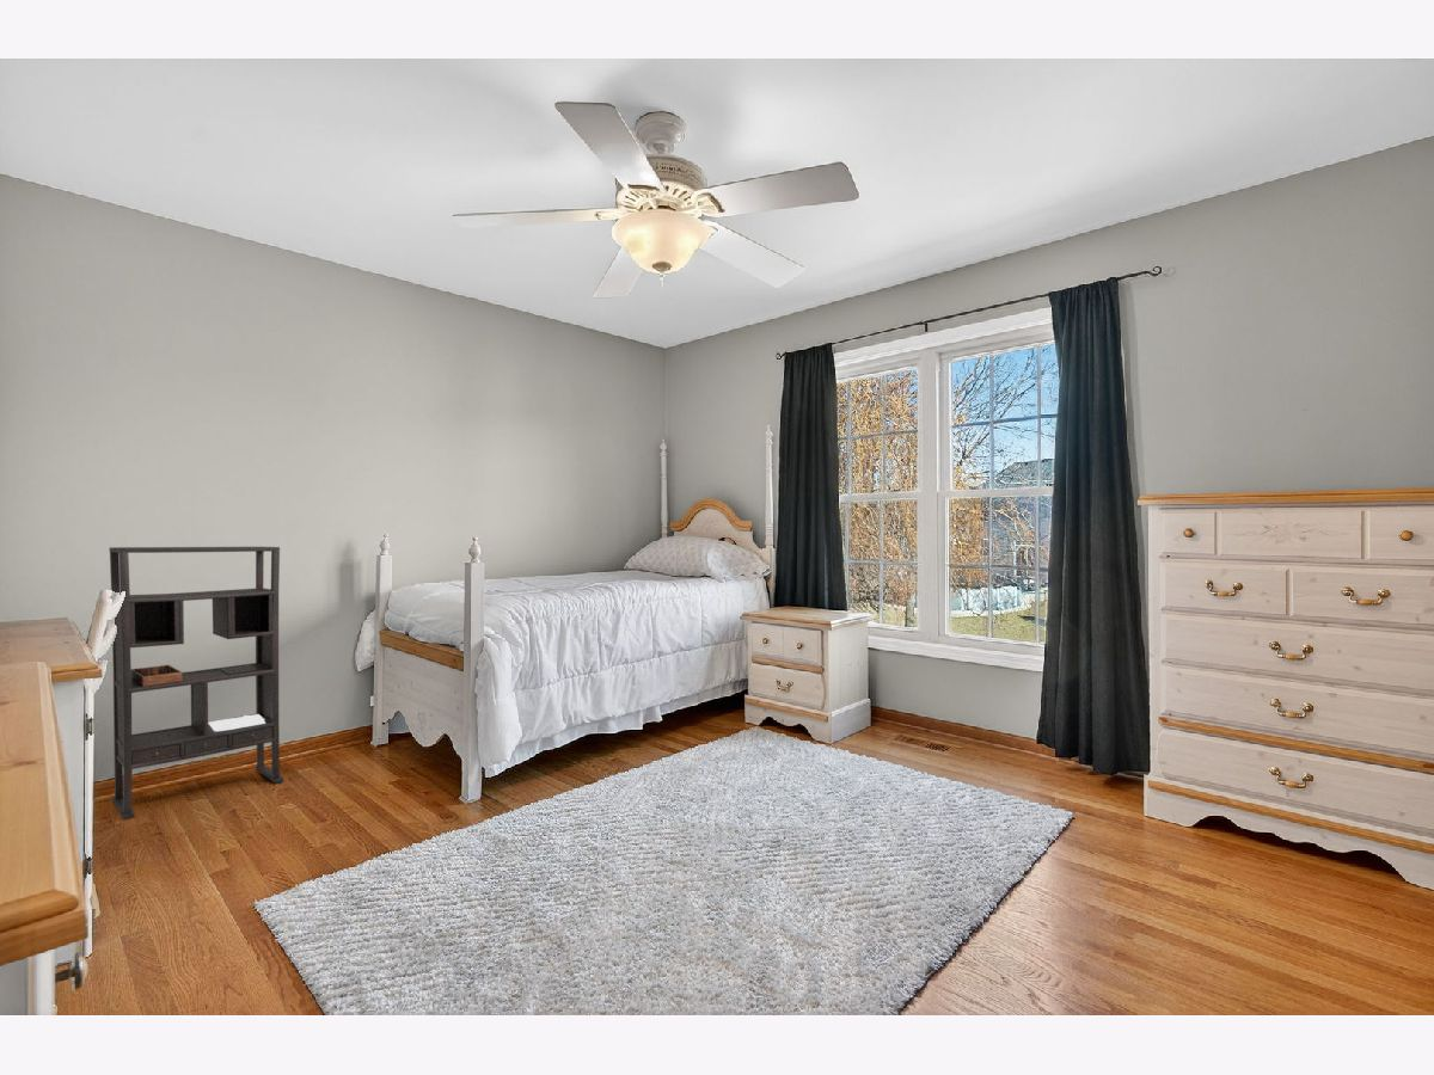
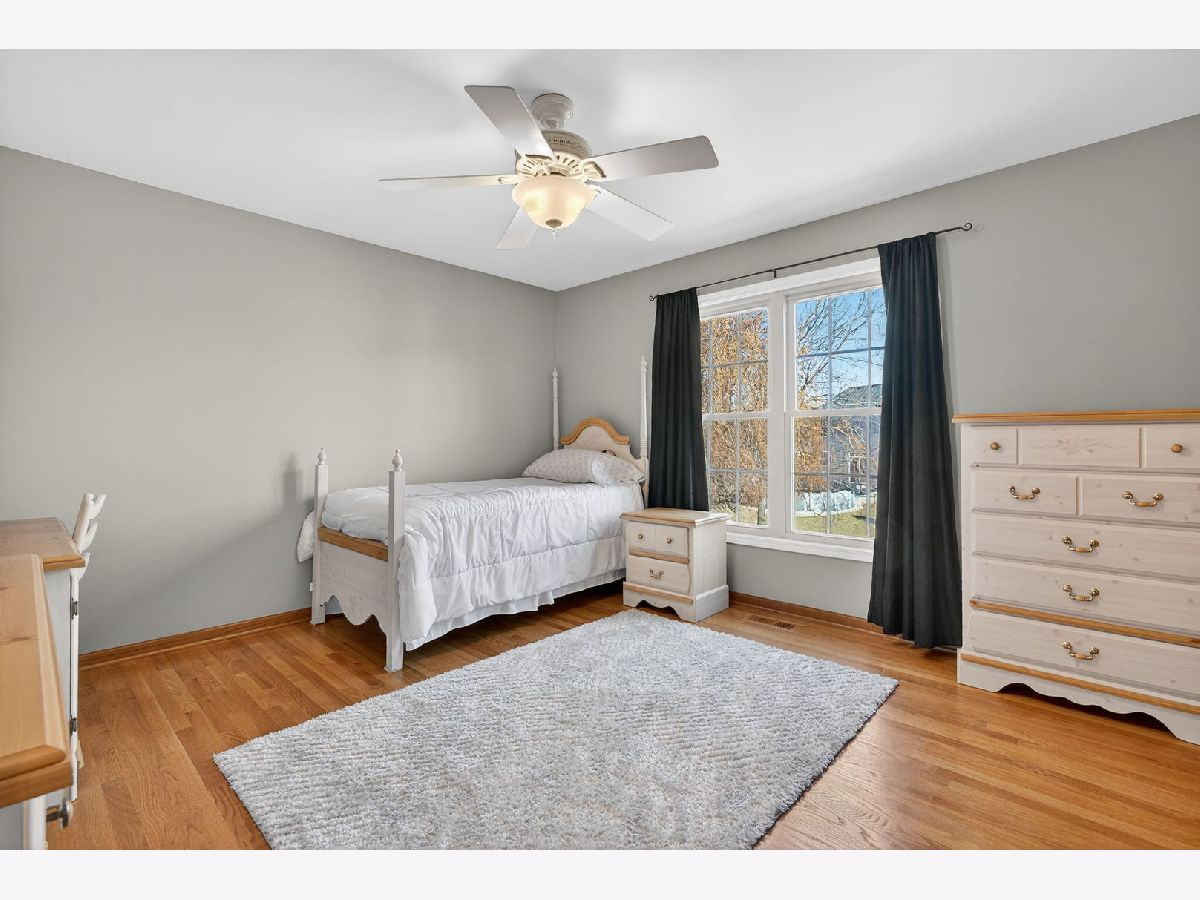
- bookshelf [109,546,284,821]
